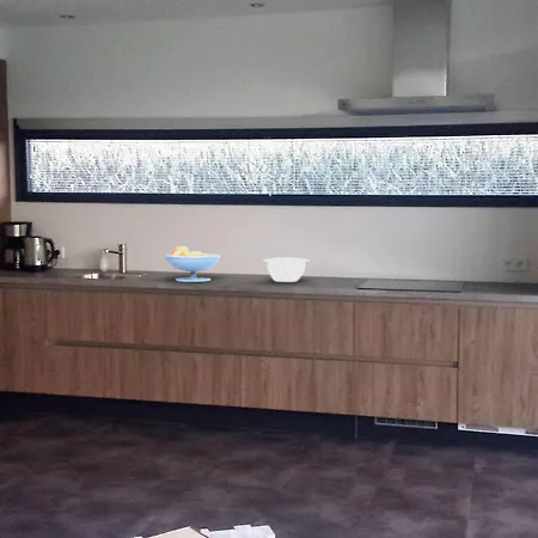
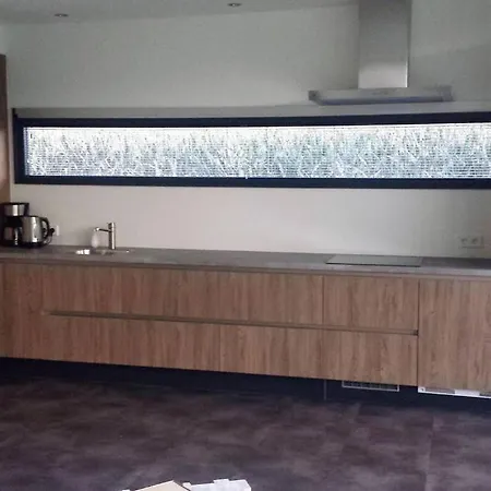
- mixing bowl [262,256,311,283]
- fruit bowl [165,245,221,283]
